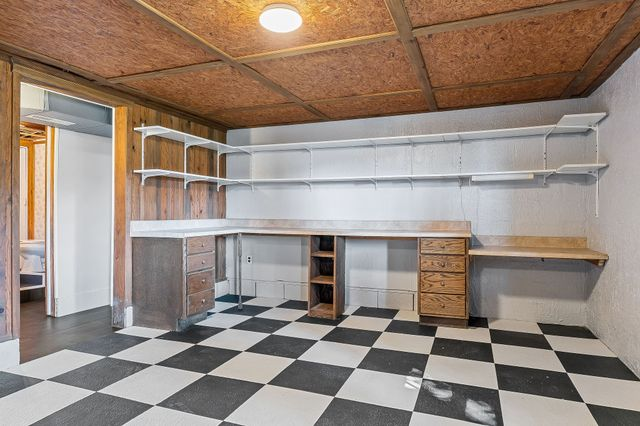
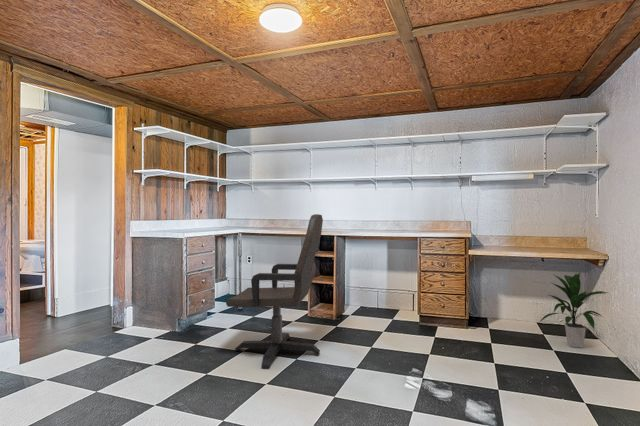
+ office chair [225,213,324,370]
+ indoor plant [538,271,608,349]
